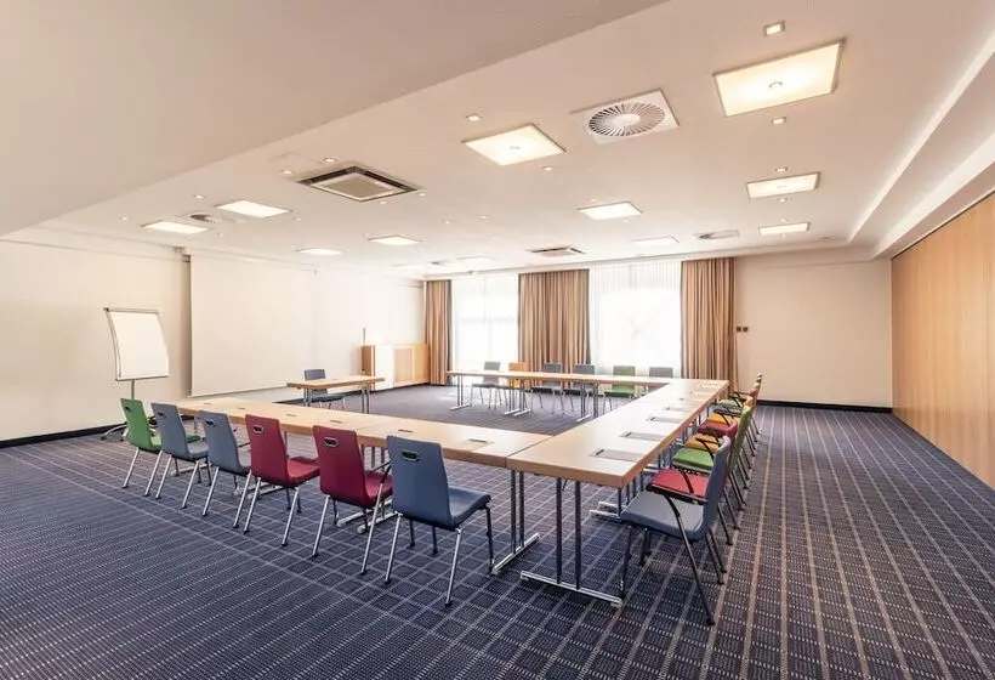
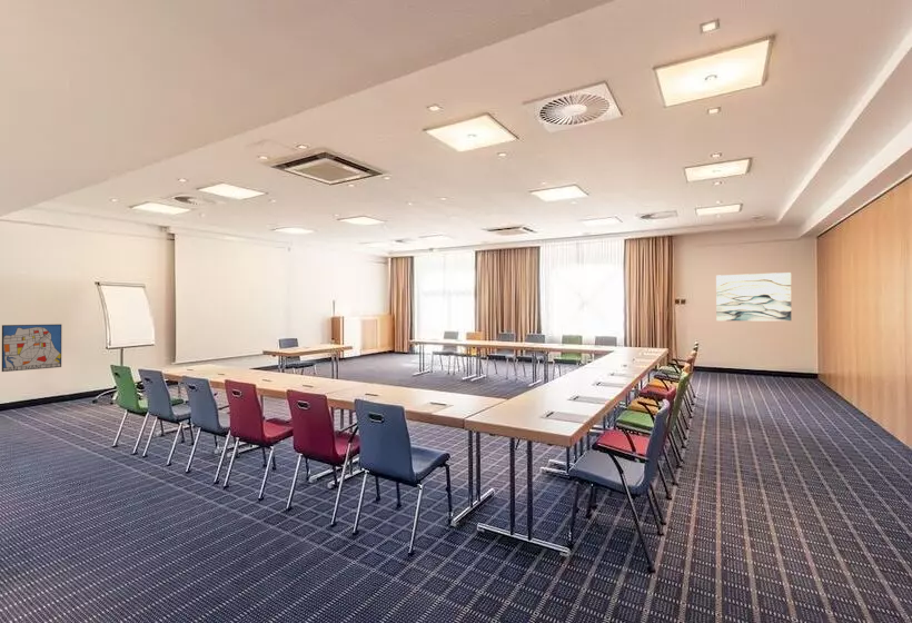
+ wall art [715,271,792,323]
+ wall art [1,323,62,373]
